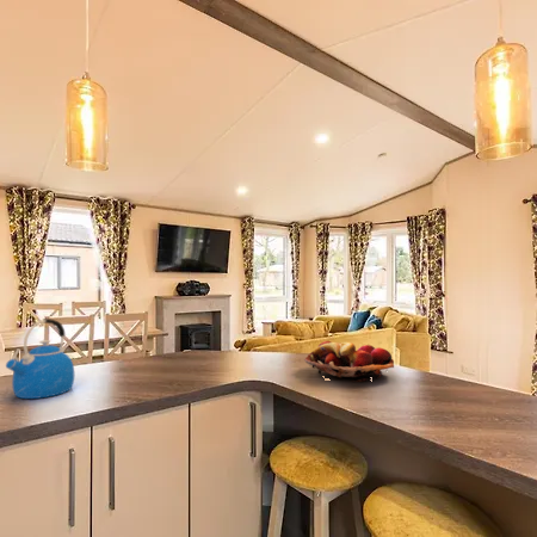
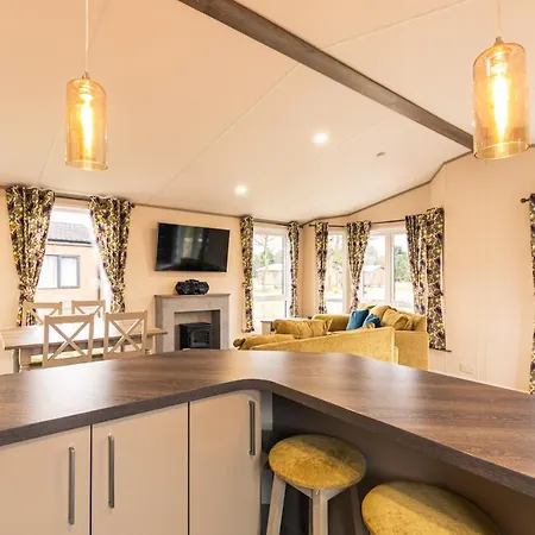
- kettle [5,317,75,400]
- fruit basket [303,340,395,383]
